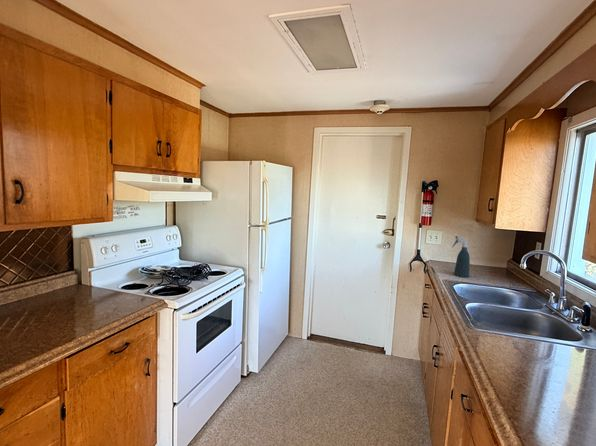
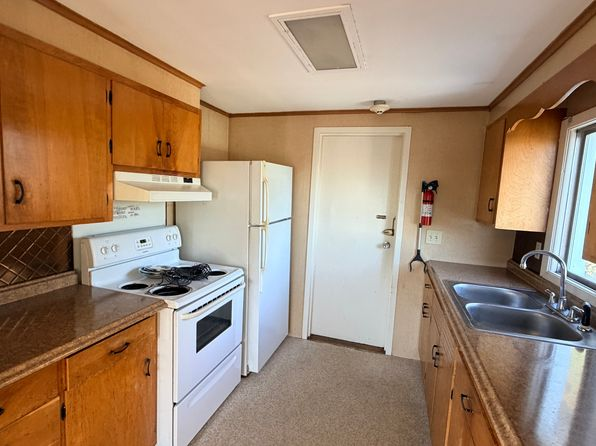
- spray bottle [451,235,474,278]
